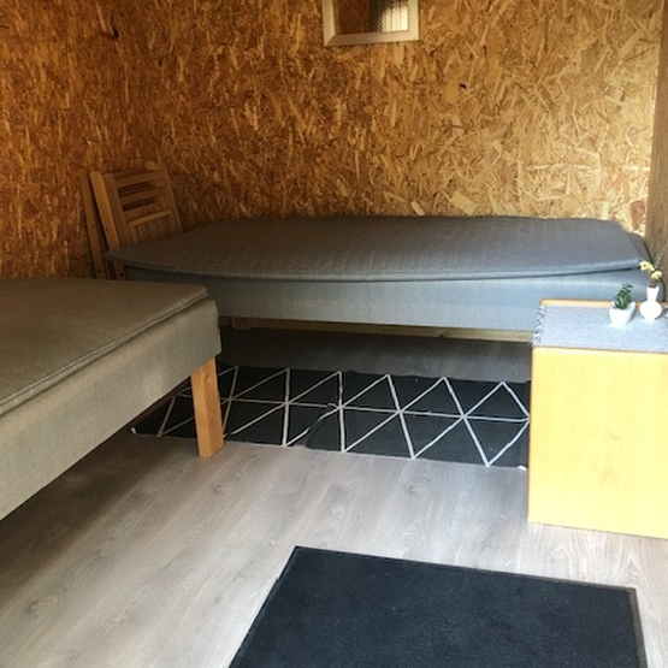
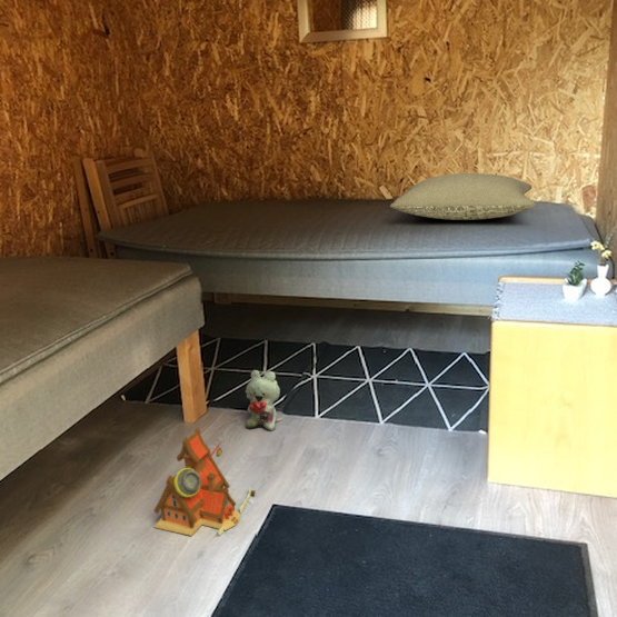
+ plush toy [245,369,283,431]
+ toy house [152,426,256,537]
+ pillow [389,172,536,221]
